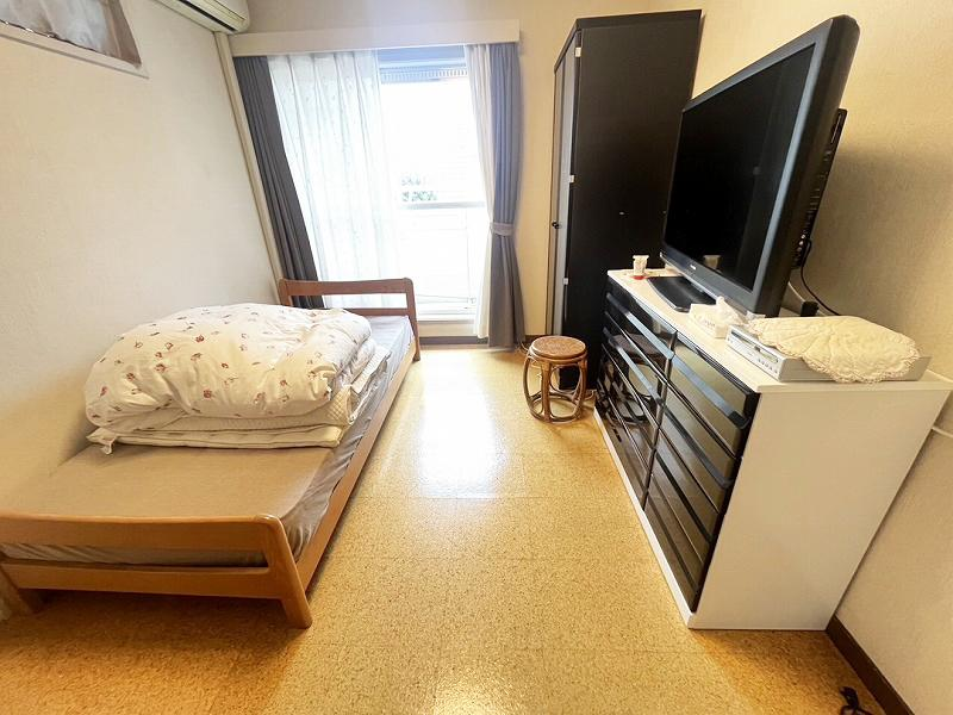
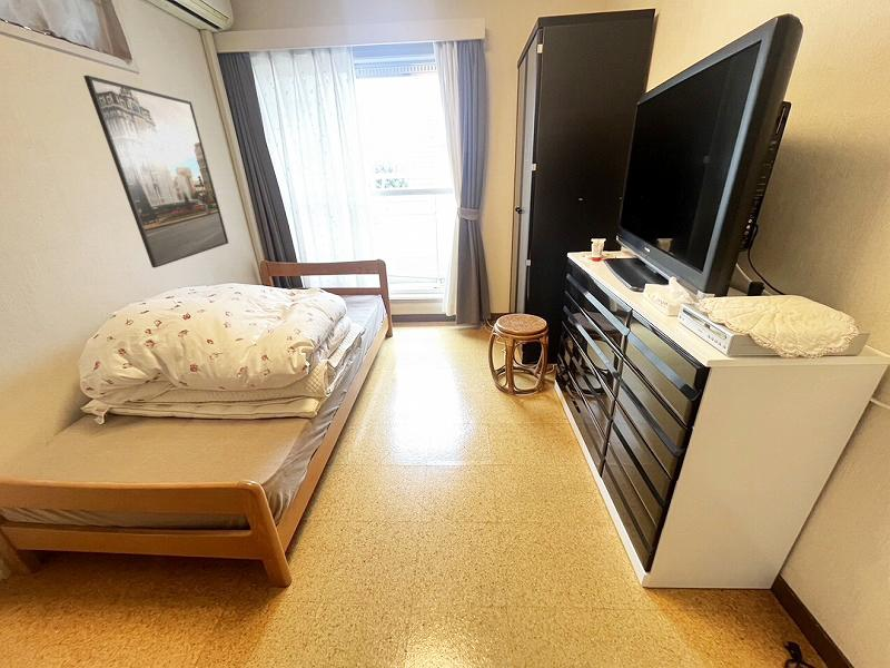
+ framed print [82,75,229,268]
